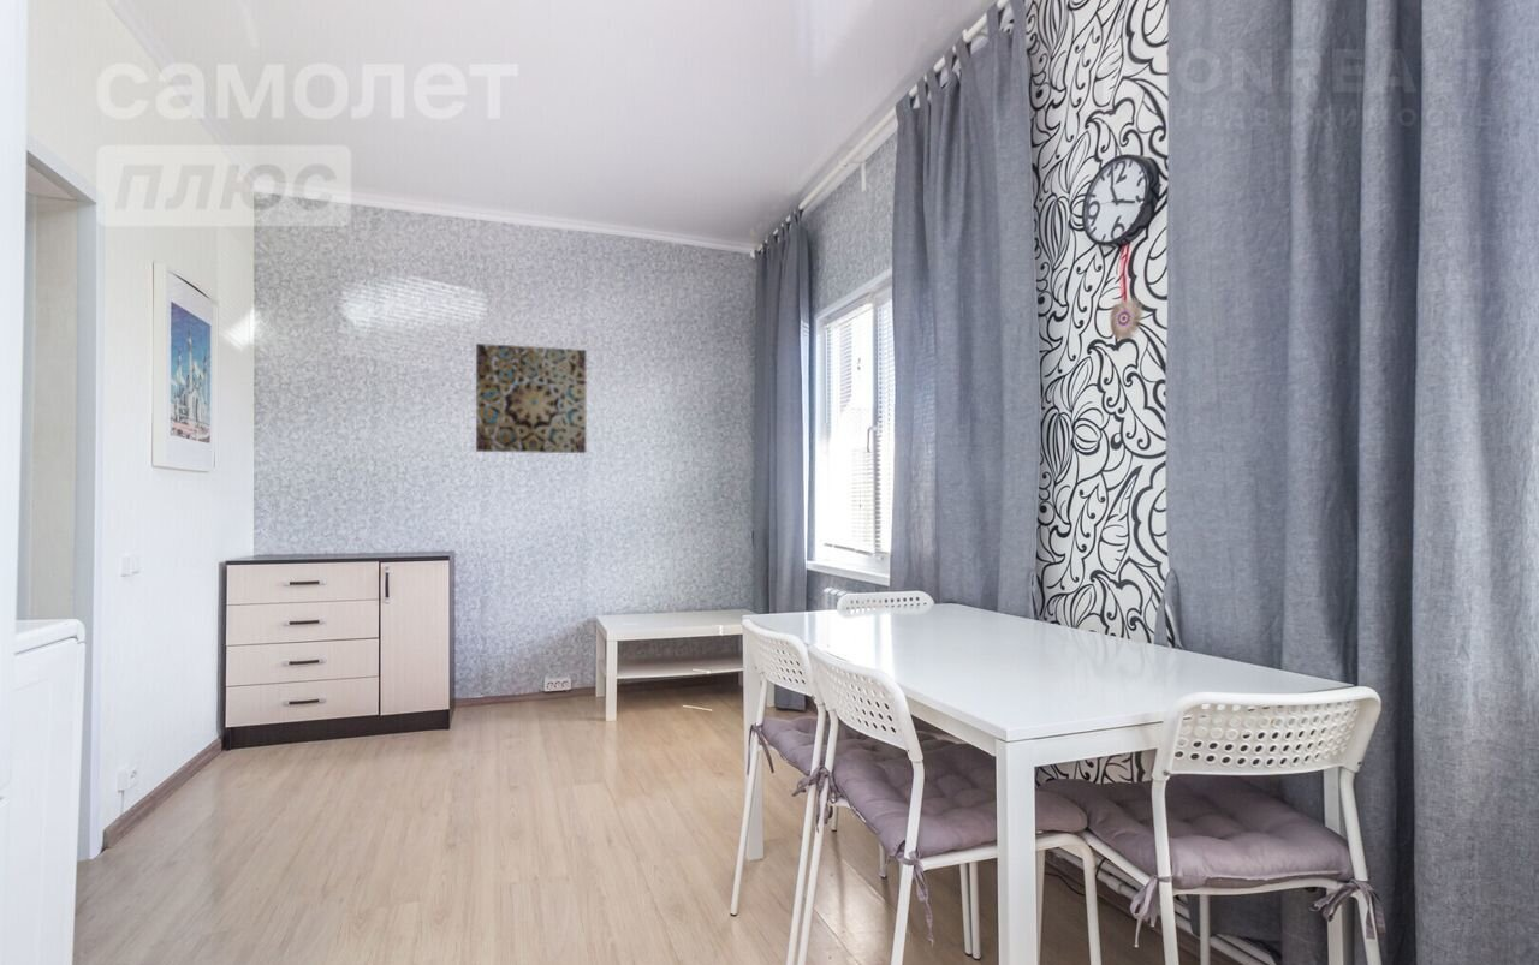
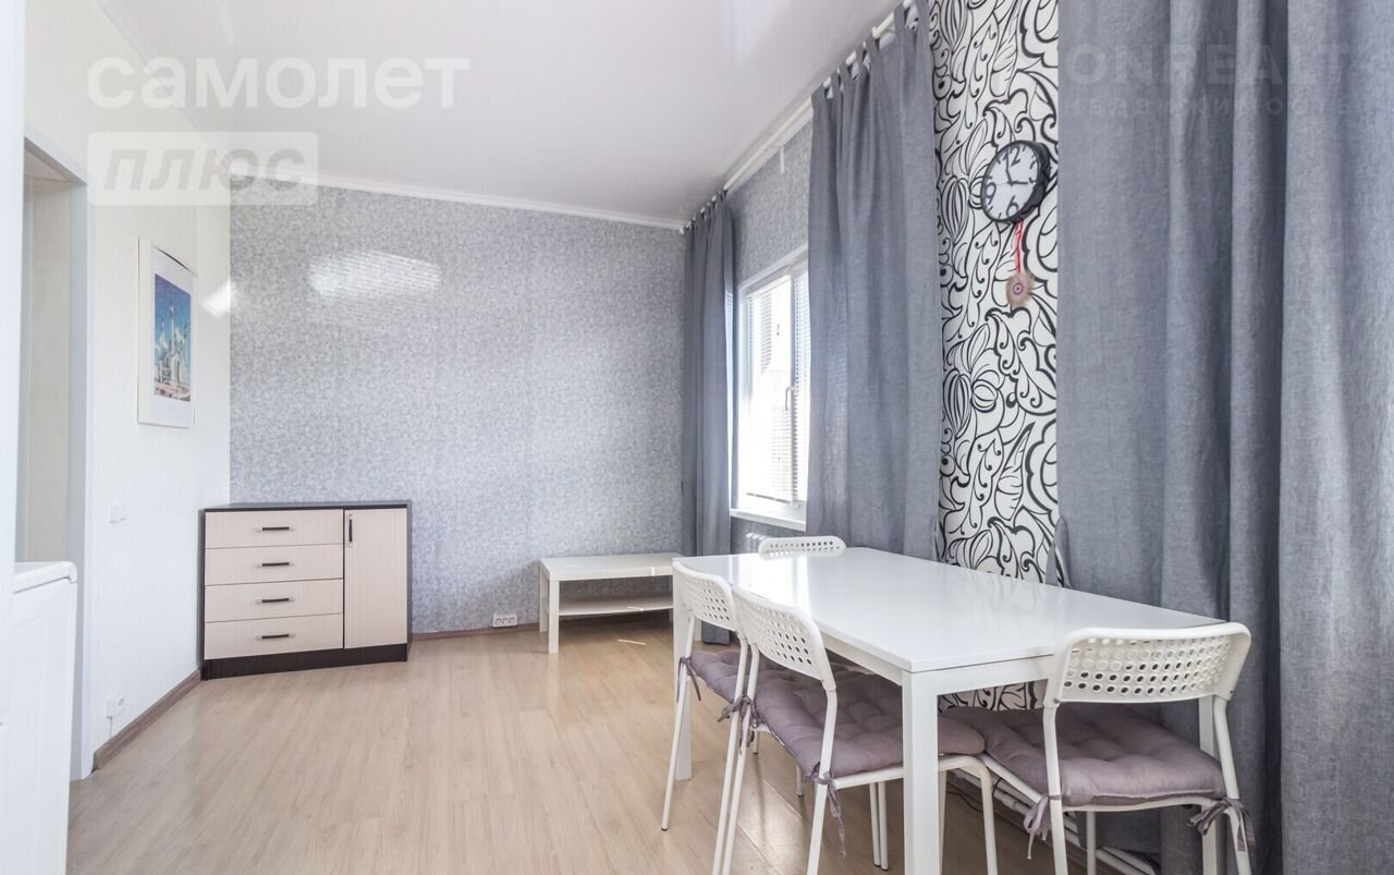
- wall art [475,342,587,454]
